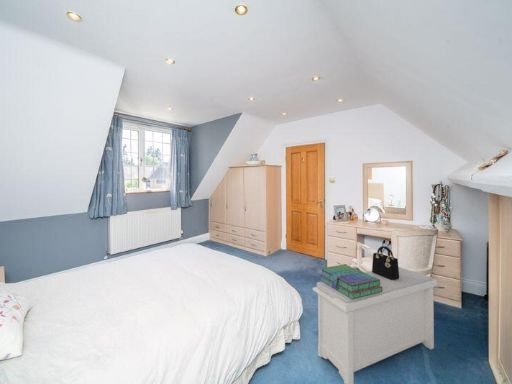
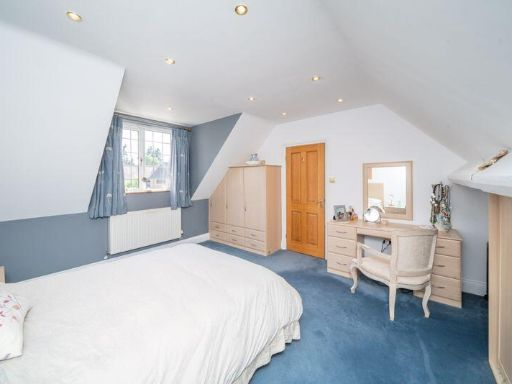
- handbag [371,245,399,280]
- bench [312,266,438,384]
- stack of books [318,263,382,300]
